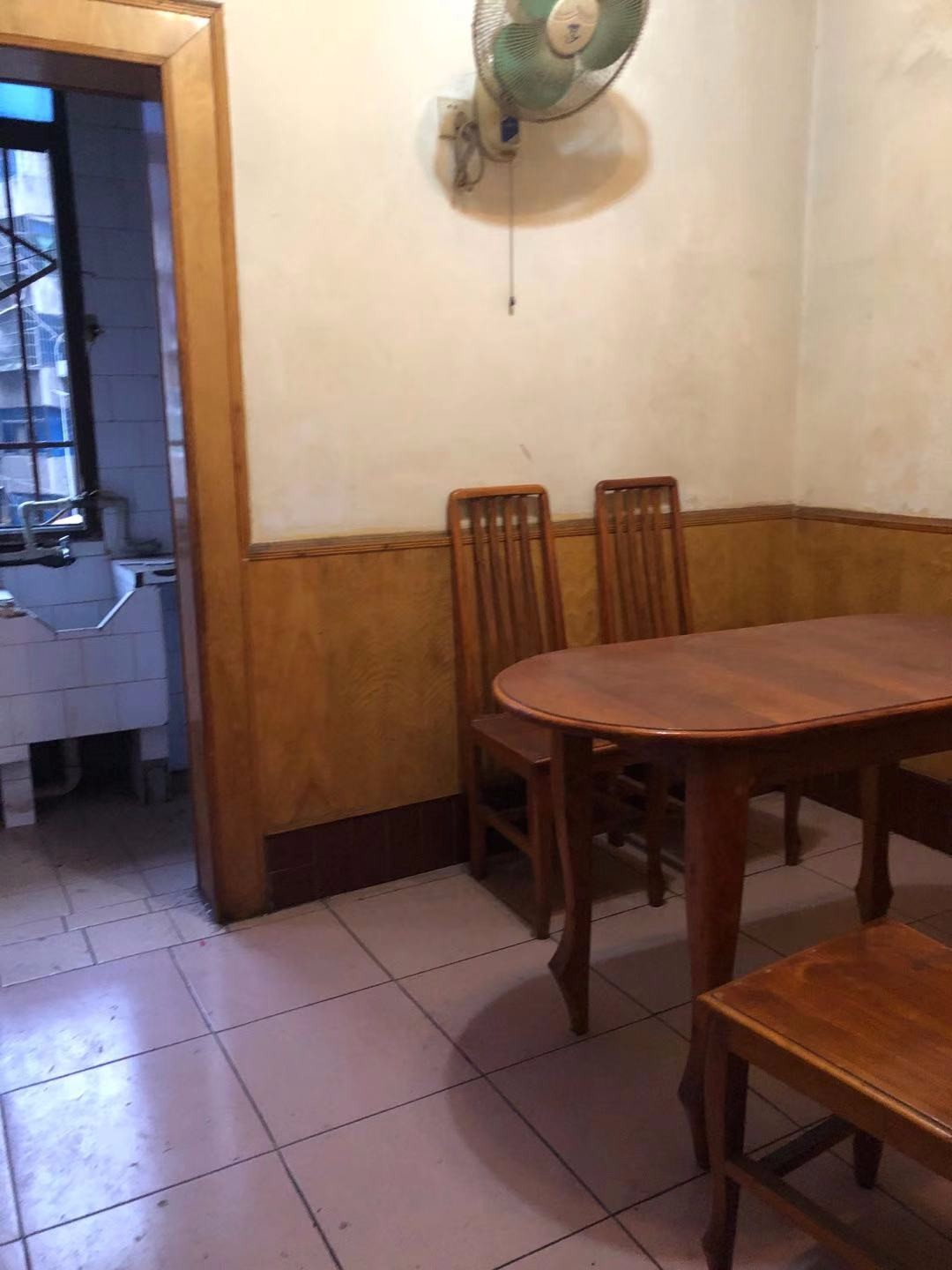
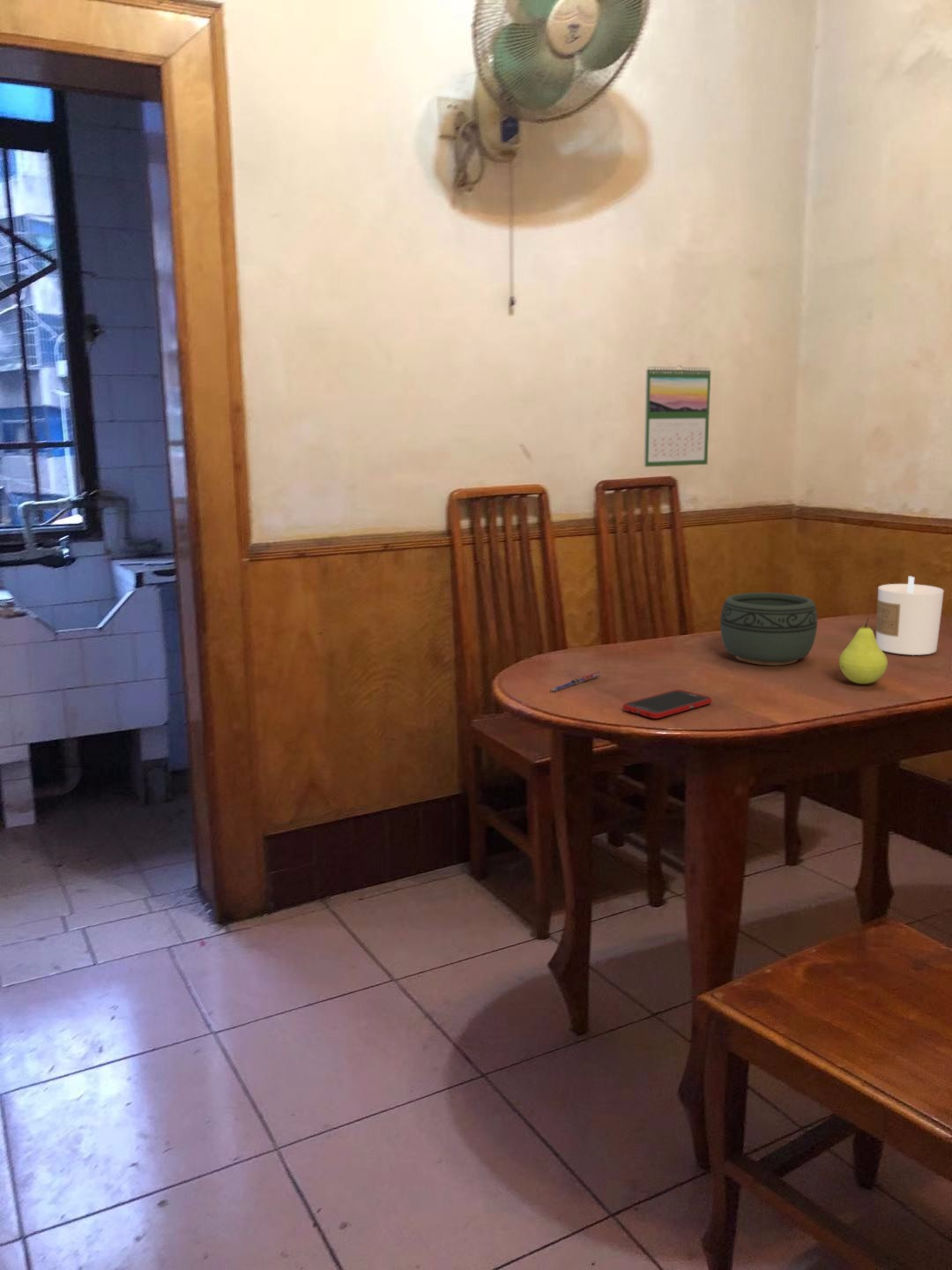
+ fruit [838,616,889,684]
+ pen [548,670,603,692]
+ cell phone [622,689,712,720]
+ candle [875,575,945,656]
+ calendar [643,364,711,467]
+ bowl [719,592,818,666]
